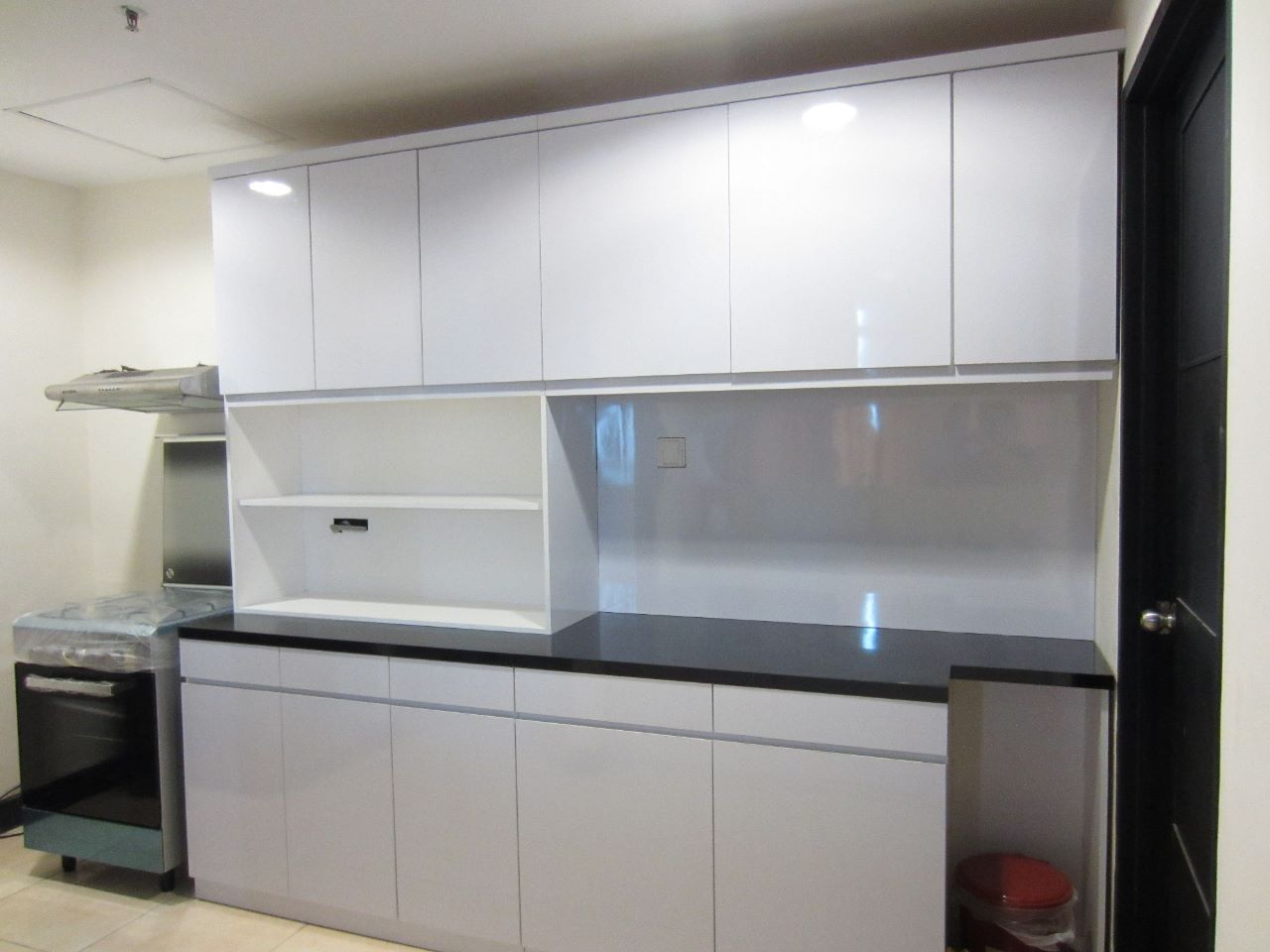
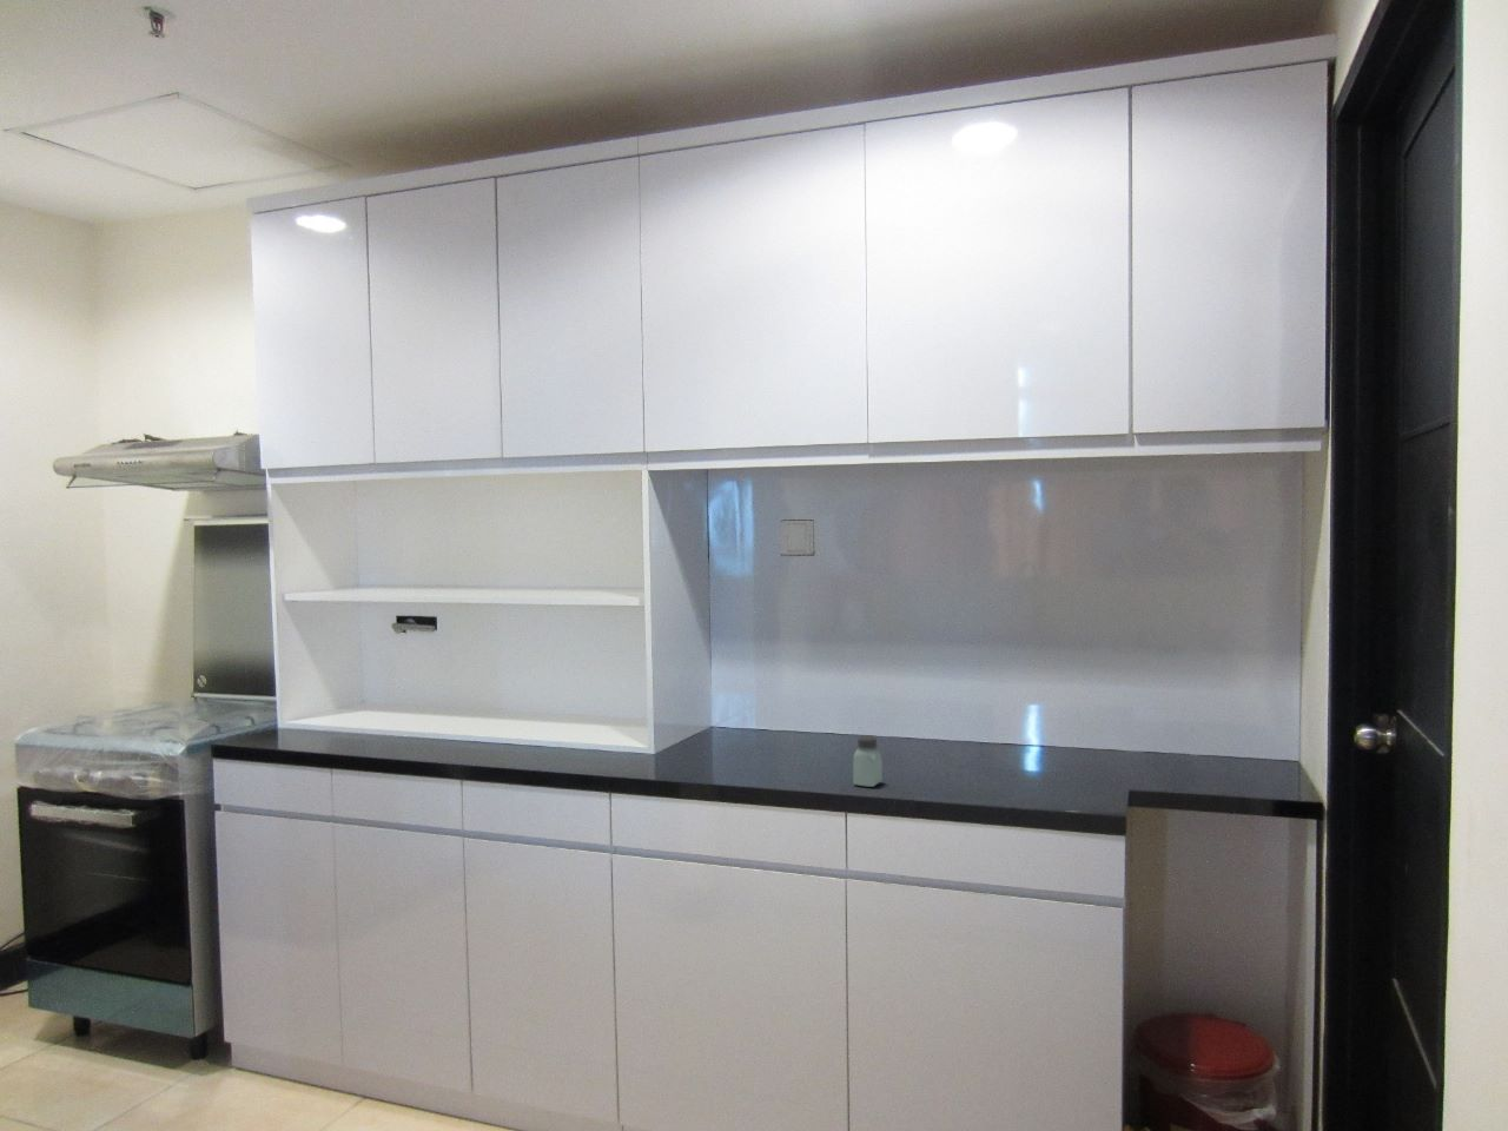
+ saltshaker [851,734,883,788]
